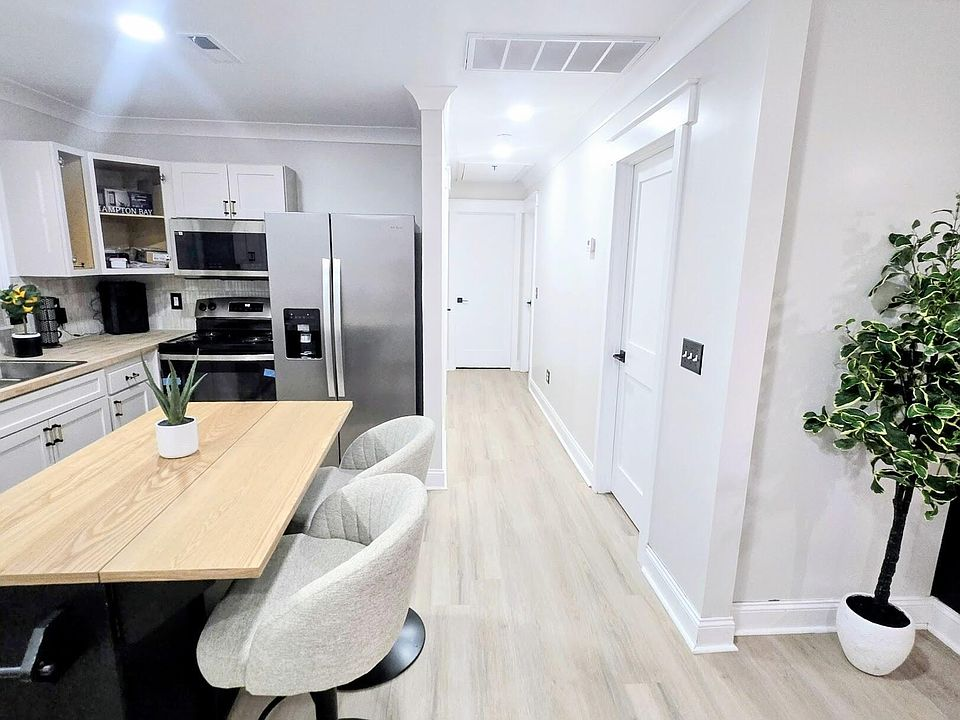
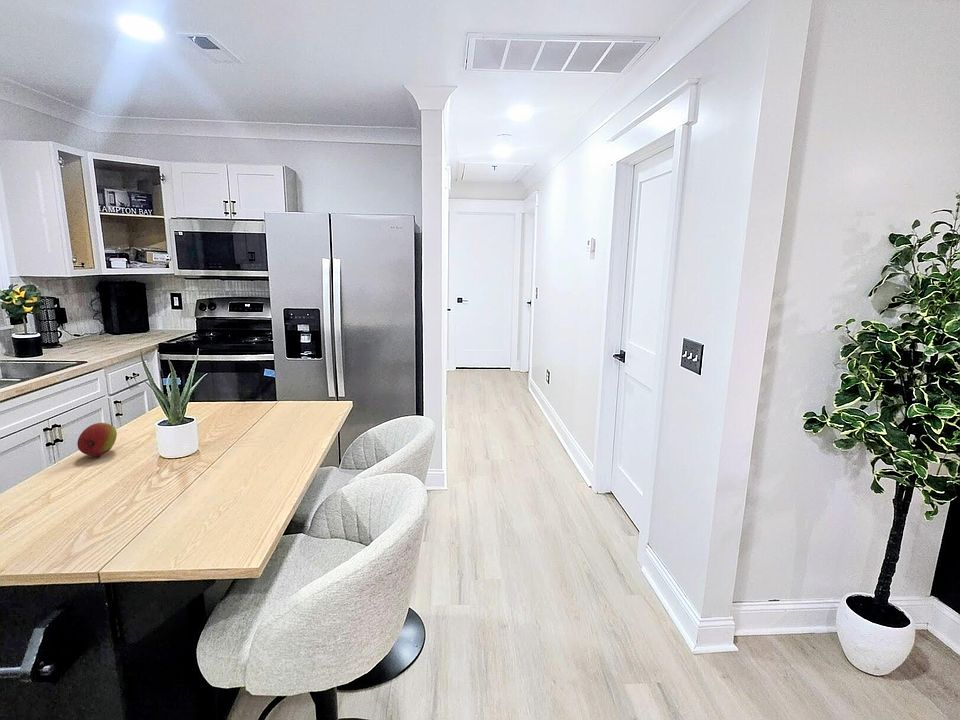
+ fruit [76,422,118,457]
